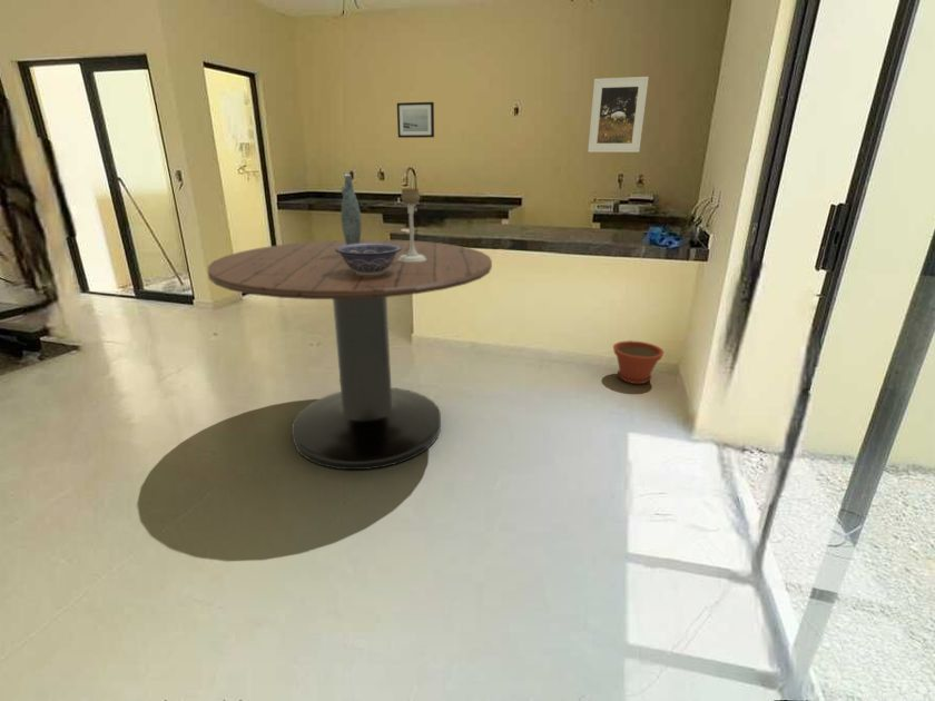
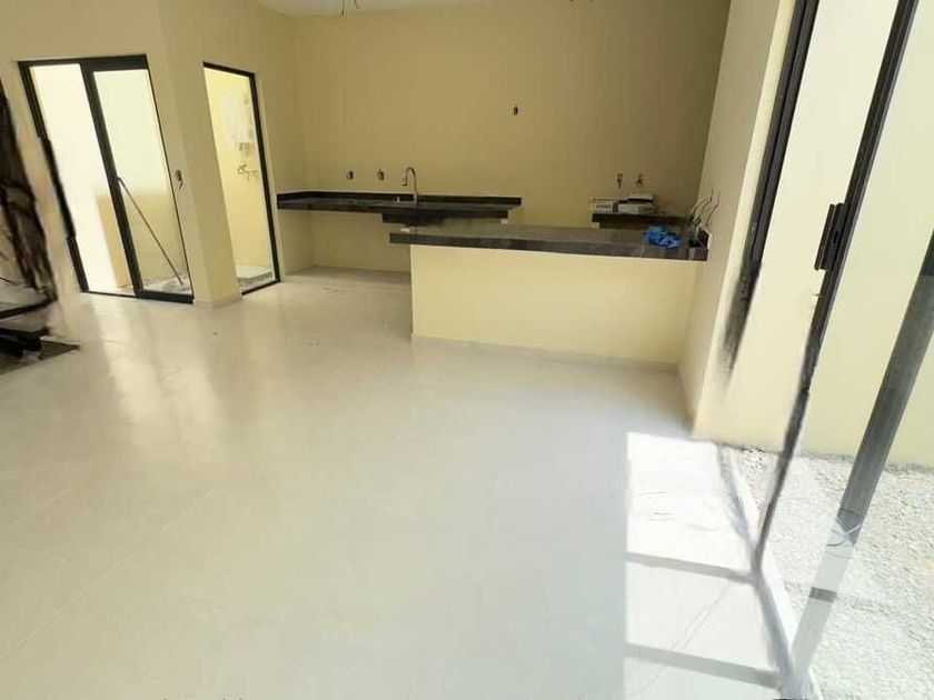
- wall art [396,101,435,139]
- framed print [587,76,650,154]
- candle holder [398,187,426,263]
- plant pot [612,339,665,385]
- dining table [207,238,493,471]
- decorative bowl [335,244,402,276]
- vase [341,174,363,245]
